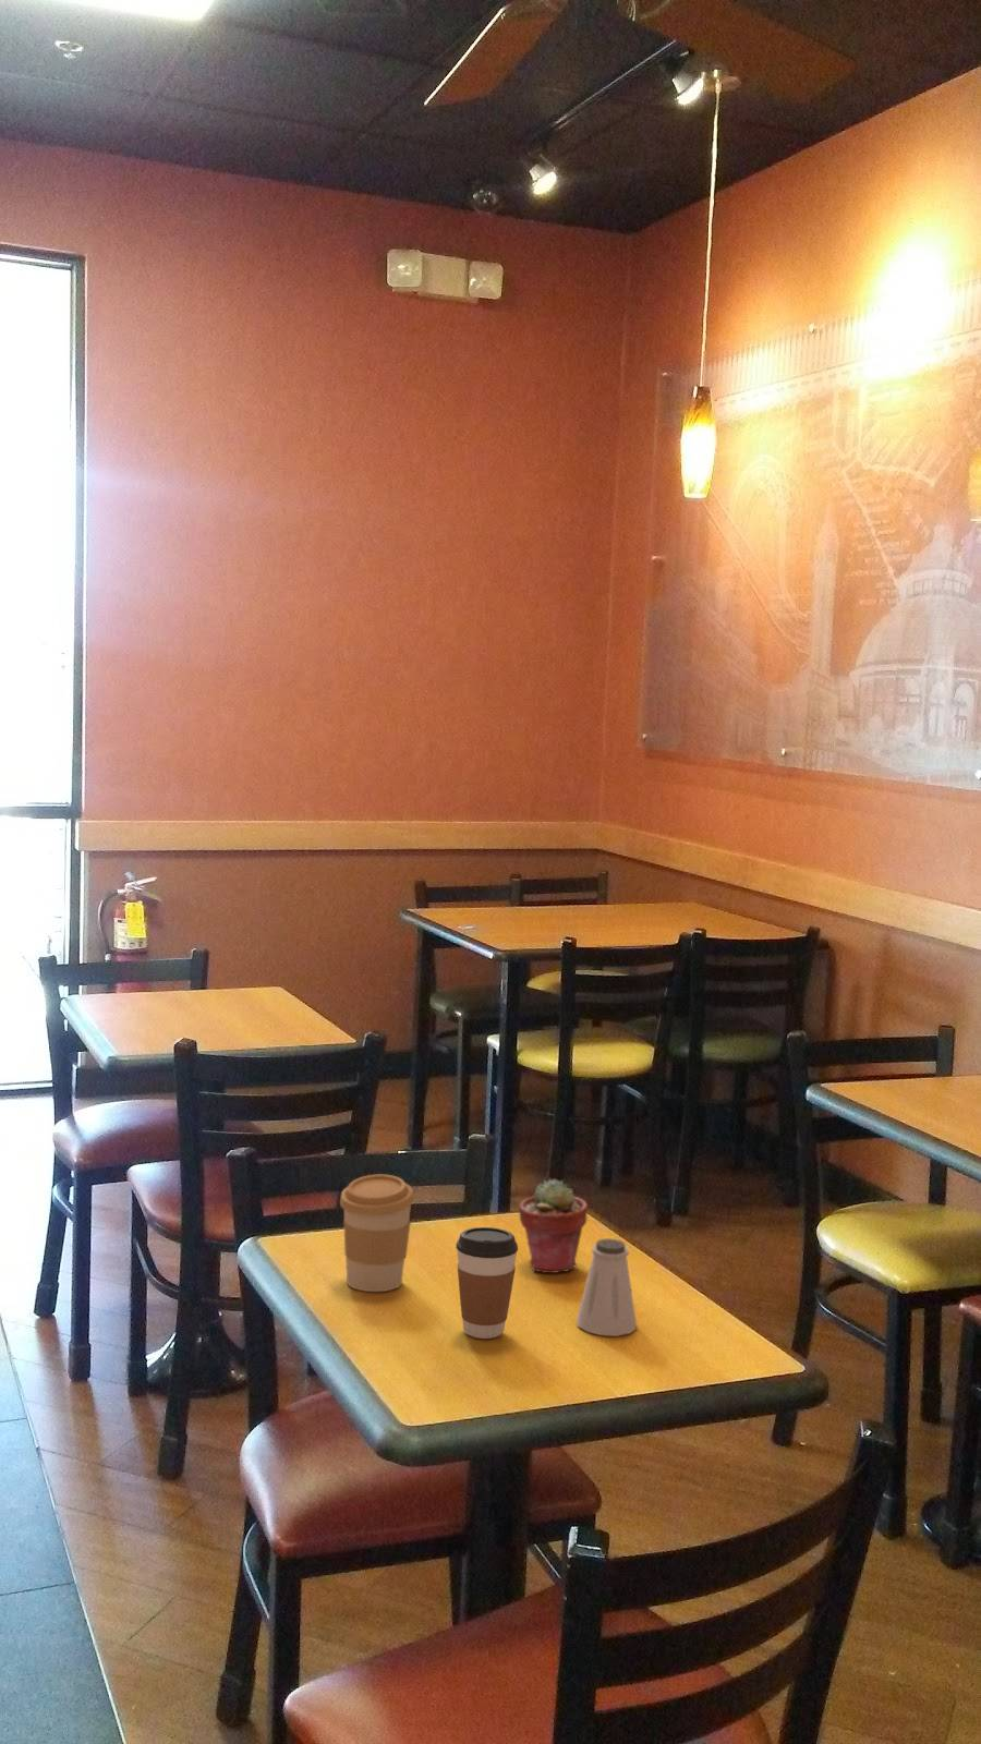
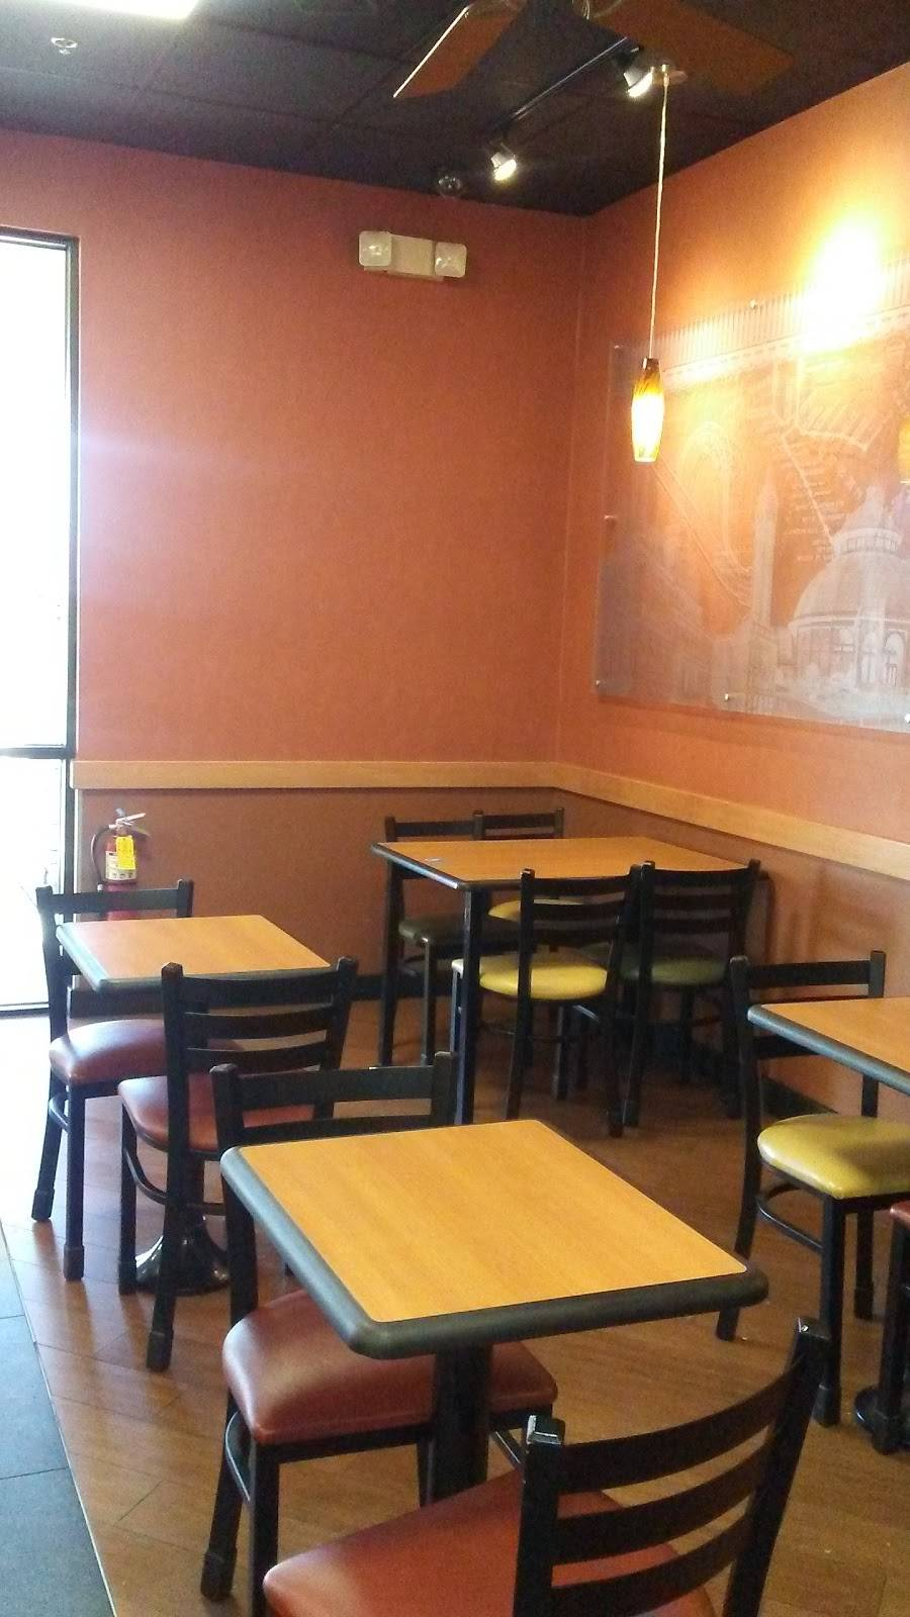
- coffee cup [454,1227,519,1339]
- coffee cup [339,1174,416,1292]
- potted succulent [517,1179,588,1274]
- saltshaker [575,1237,637,1338]
